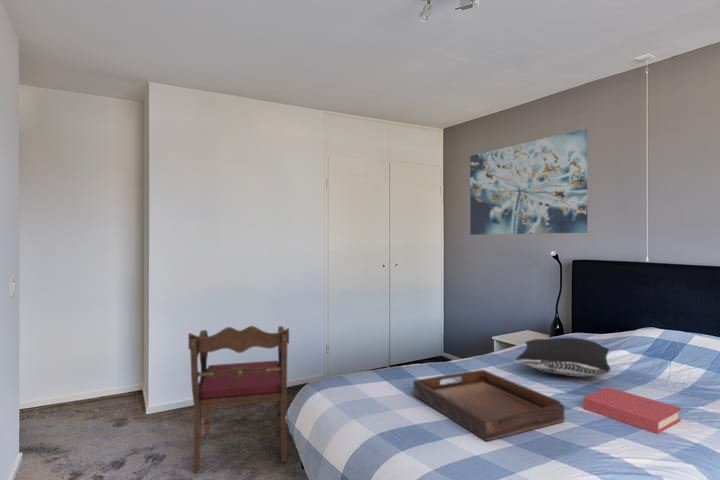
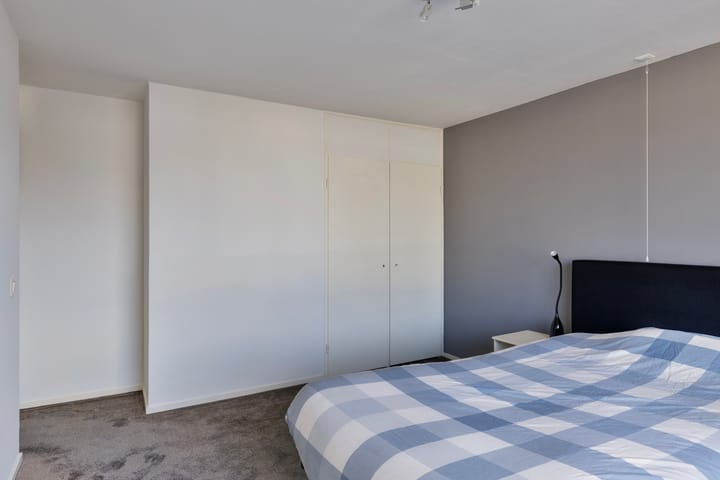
- pillow [515,337,612,378]
- serving tray [413,369,565,442]
- hardback book [582,386,682,435]
- wall art [469,128,588,236]
- armchair [187,325,290,474]
